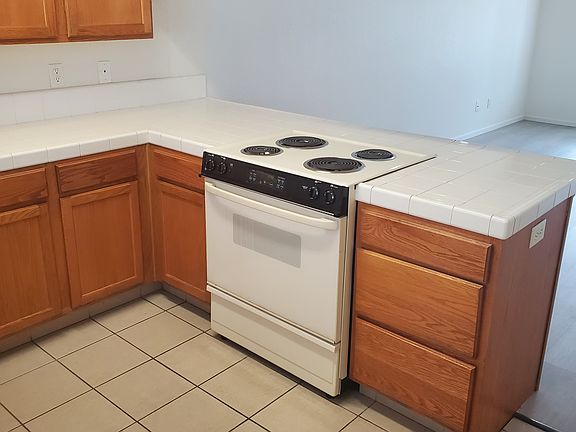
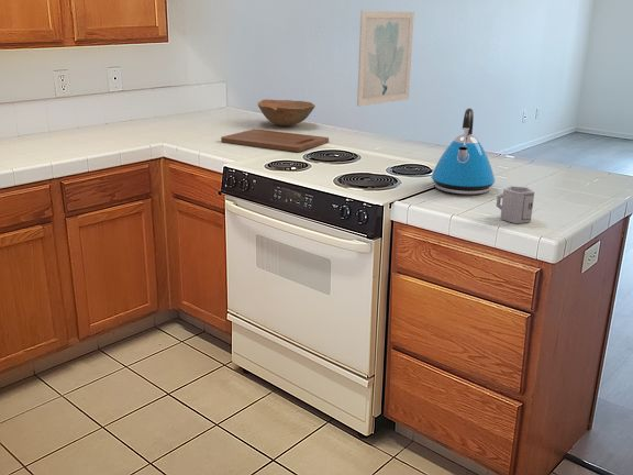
+ wall art [356,10,415,108]
+ bowl [257,98,316,128]
+ kettle [431,107,496,196]
+ cup [496,185,535,224]
+ cutting board [220,129,330,153]
